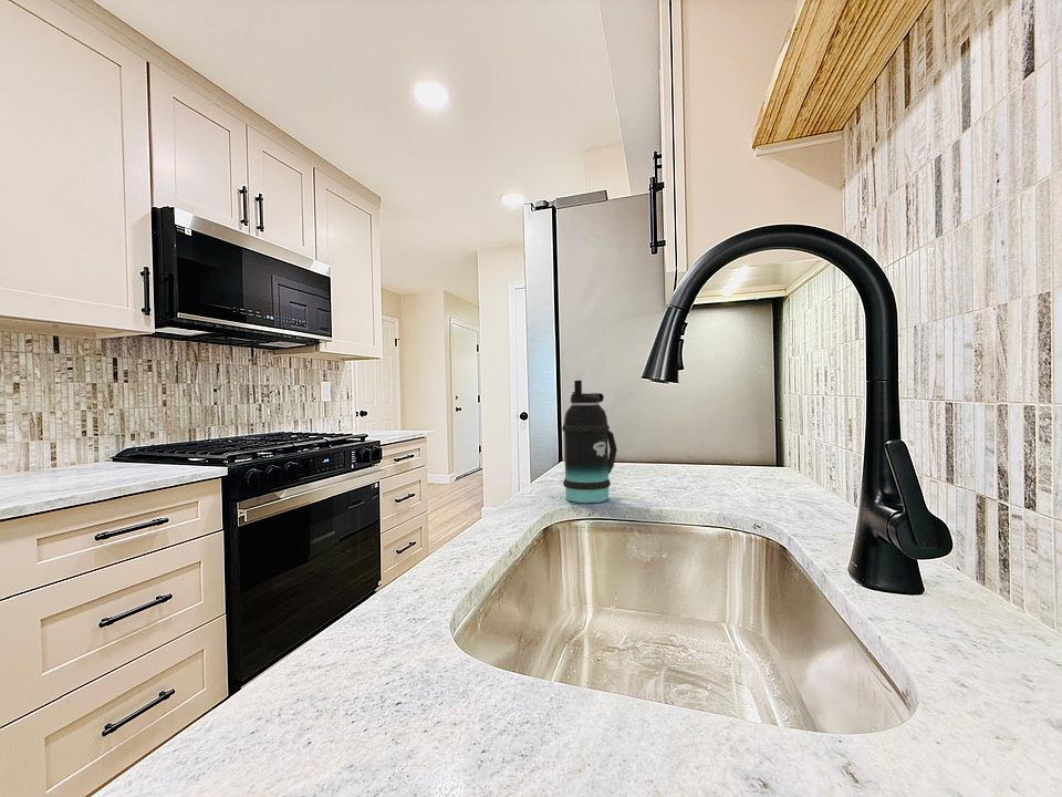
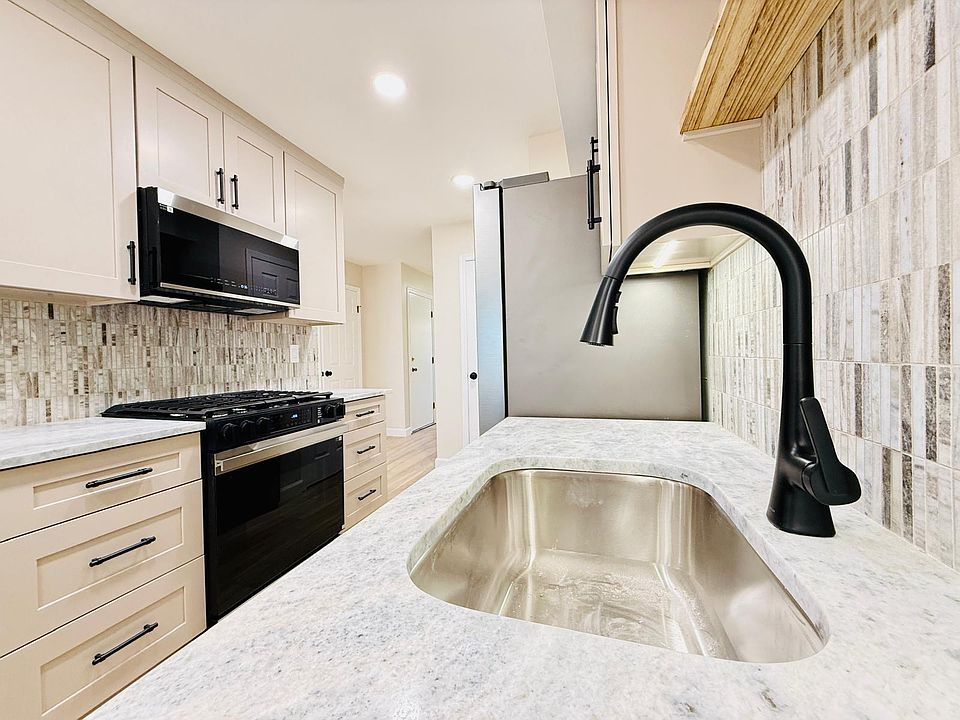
- bottle [561,380,618,504]
